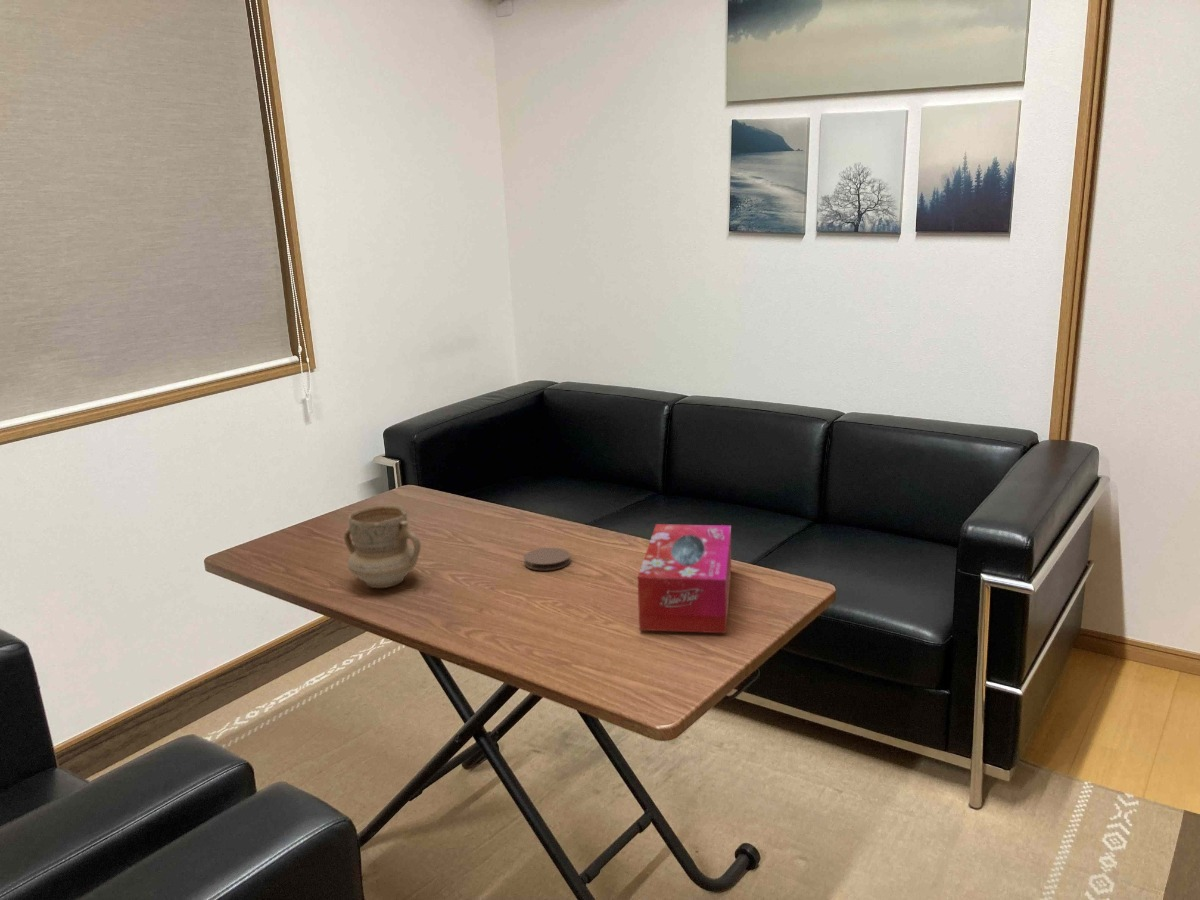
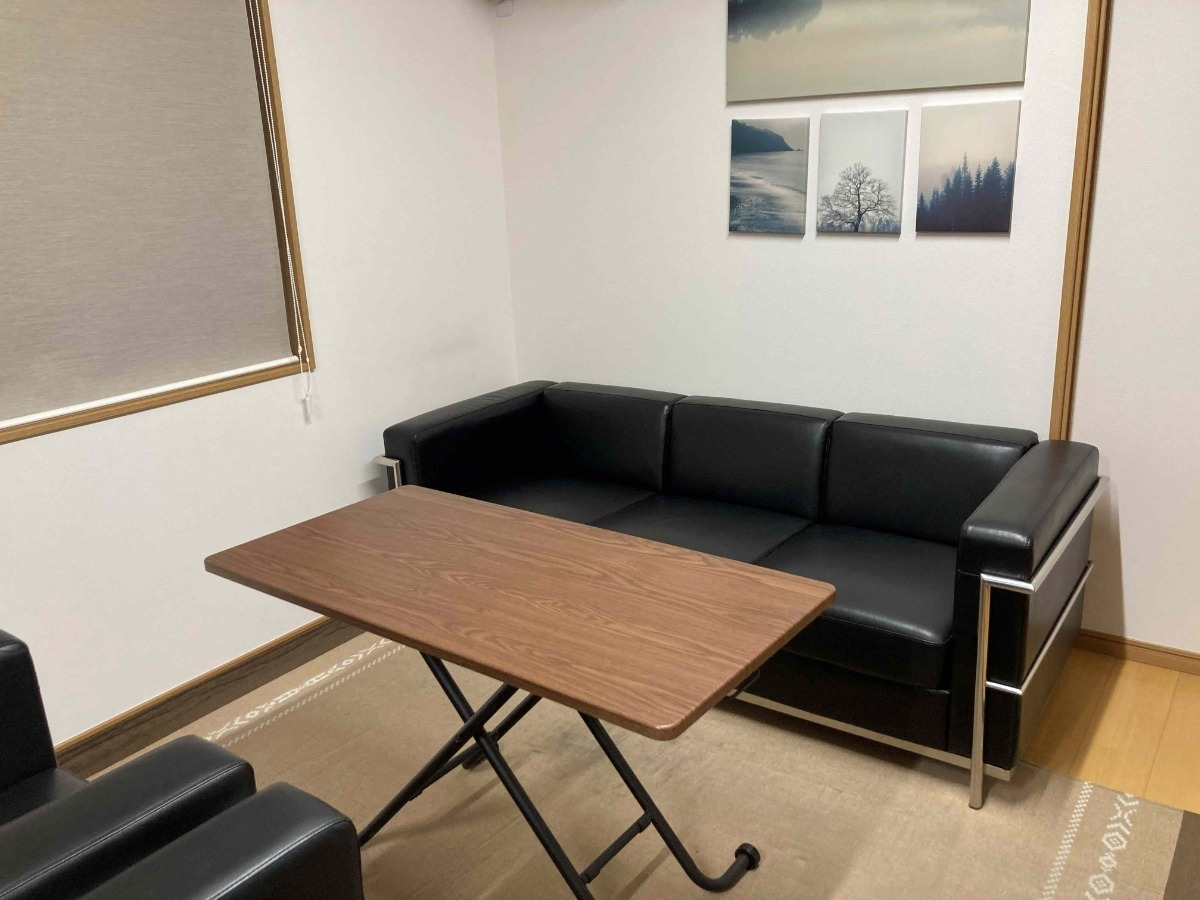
- mug [343,504,422,589]
- tissue box [637,523,732,634]
- coaster [523,547,572,571]
